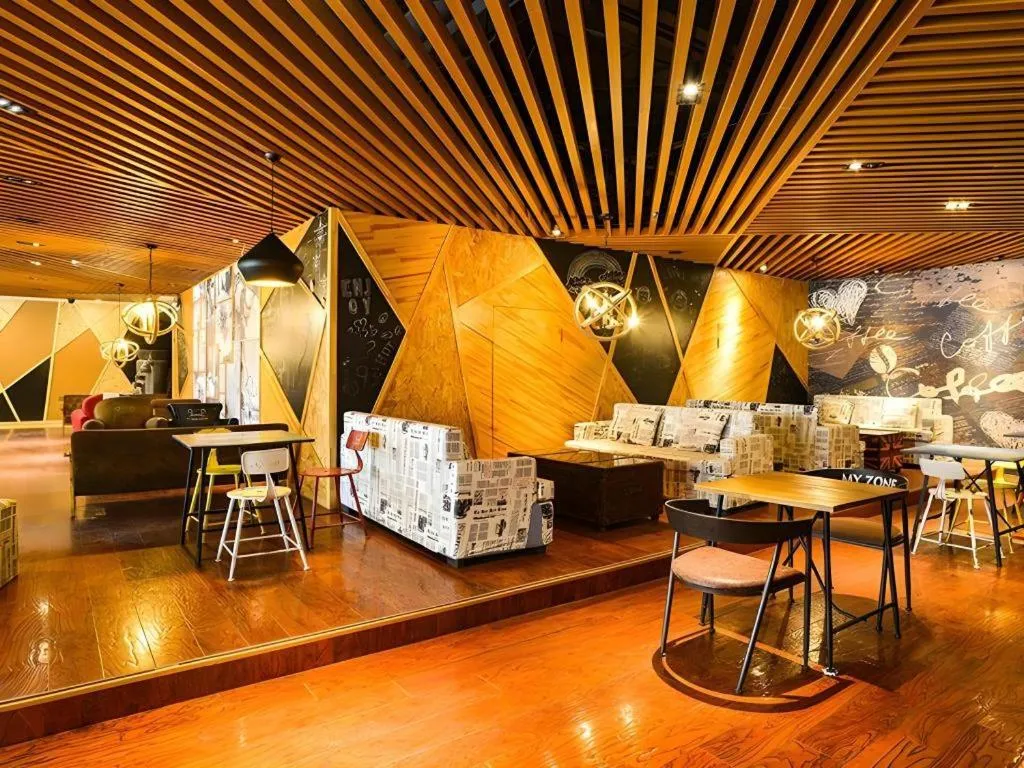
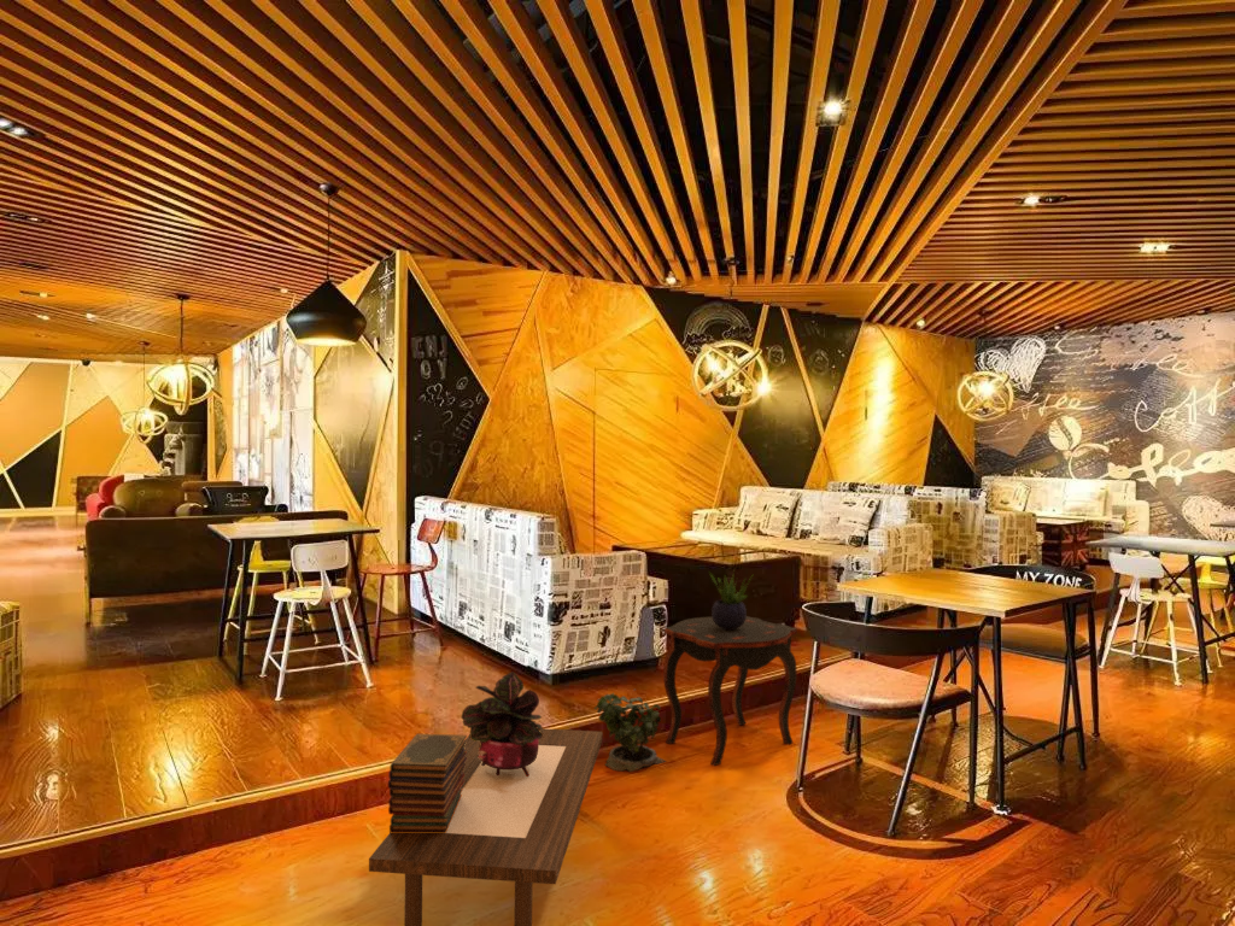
+ potted plant [593,688,668,773]
+ book stack [387,733,468,833]
+ potted plant [708,570,754,629]
+ potted plant [461,670,544,776]
+ side table [662,615,798,767]
+ coffee table [368,727,603,926]
